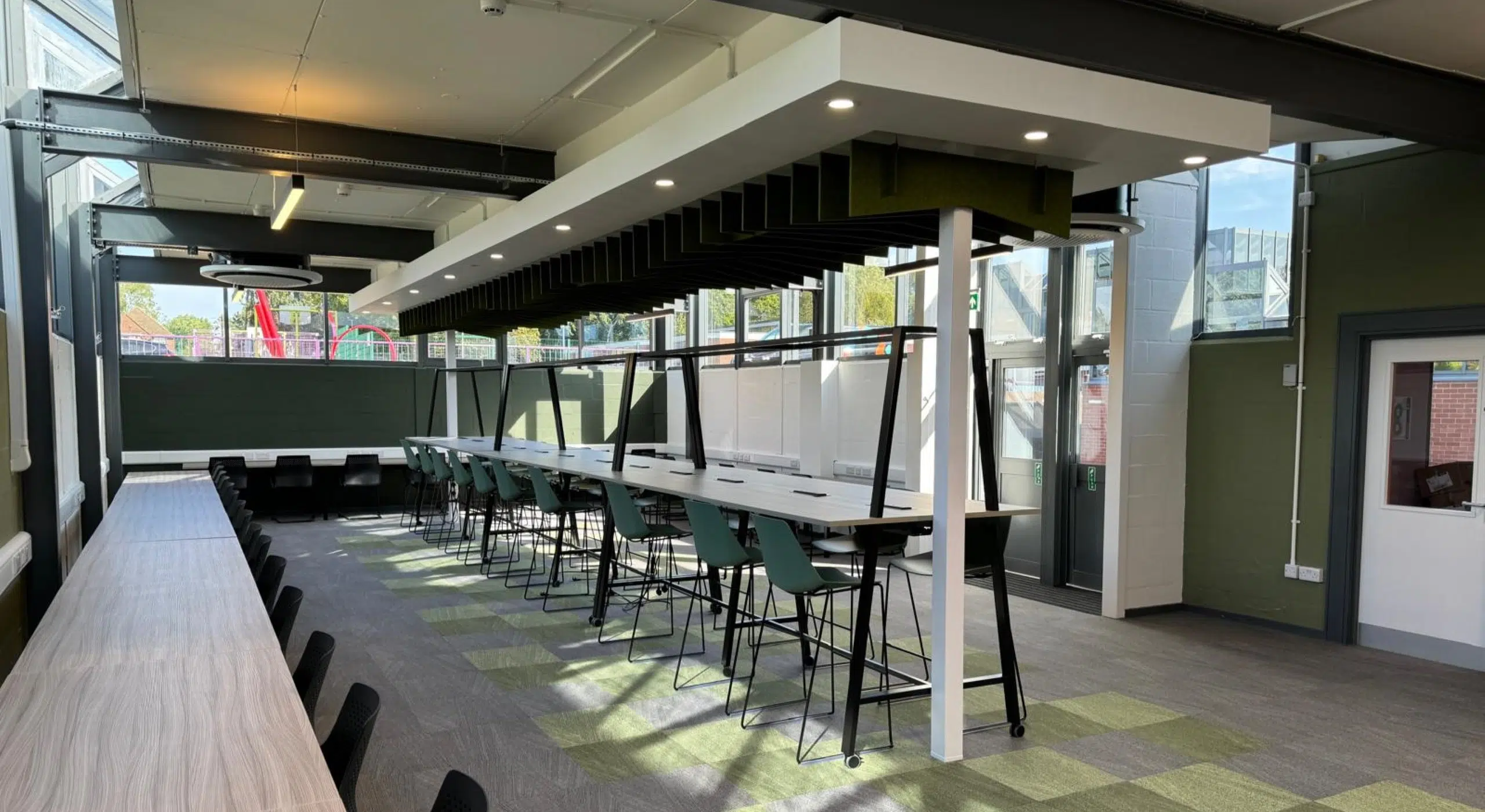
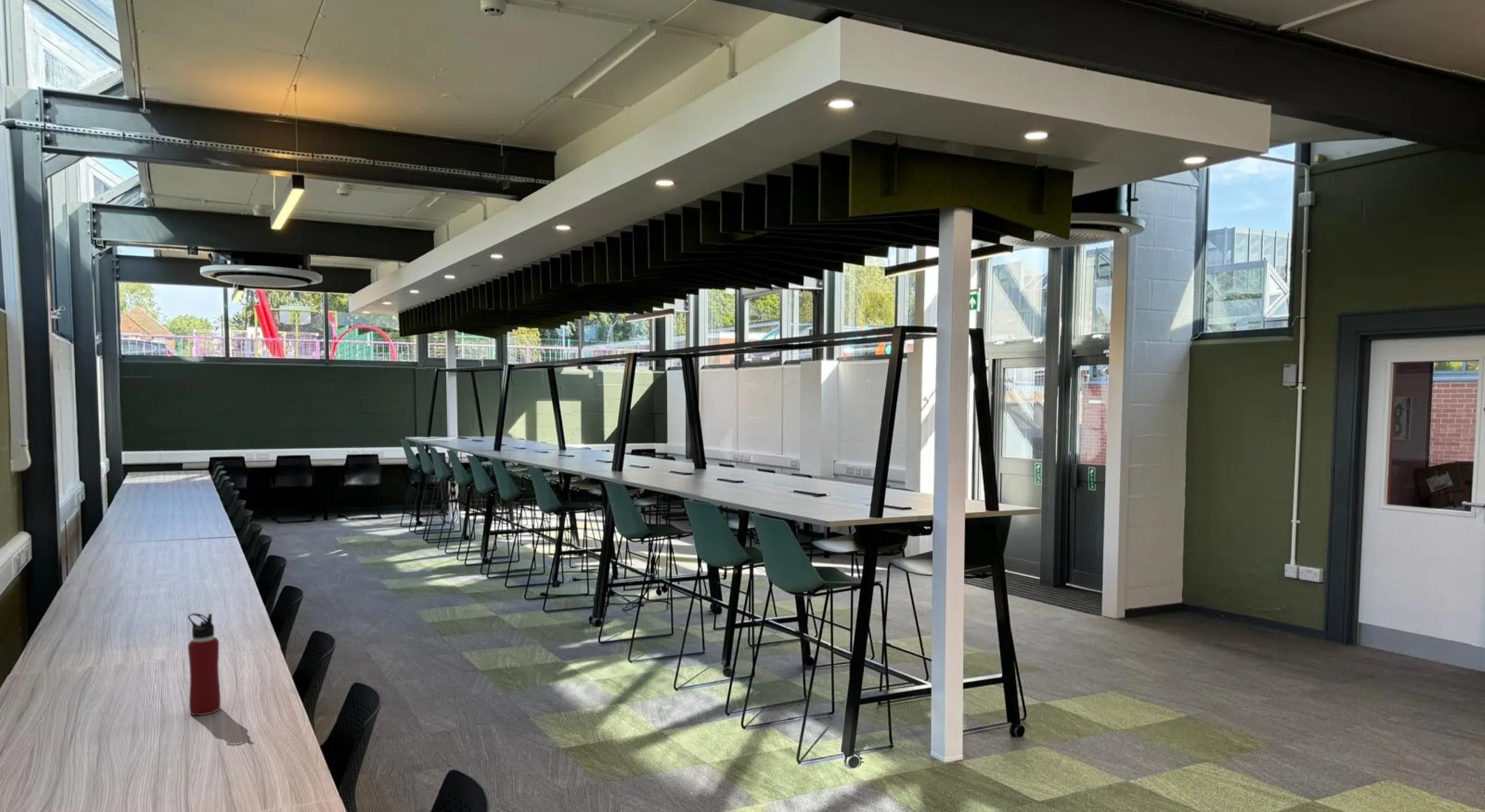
+ water bottle [187,612,221,716]
